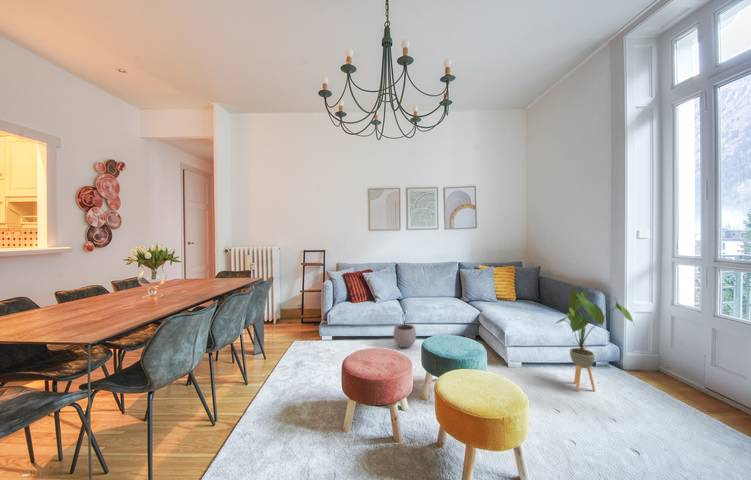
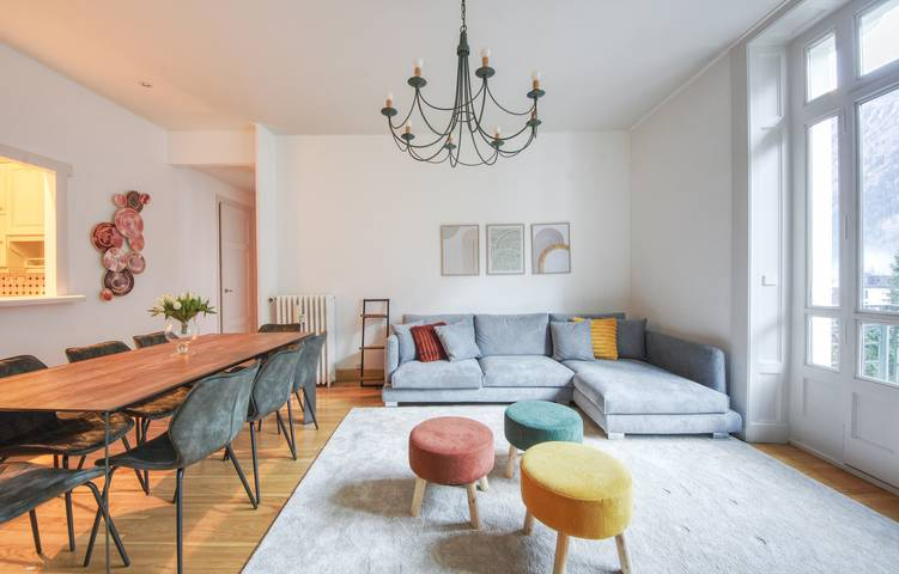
- house plant [554,290,635,392]
- plant pot [393,320,417,349]
